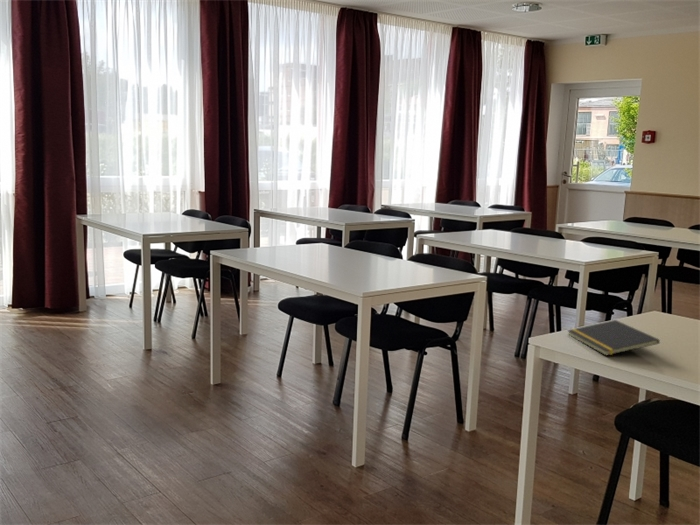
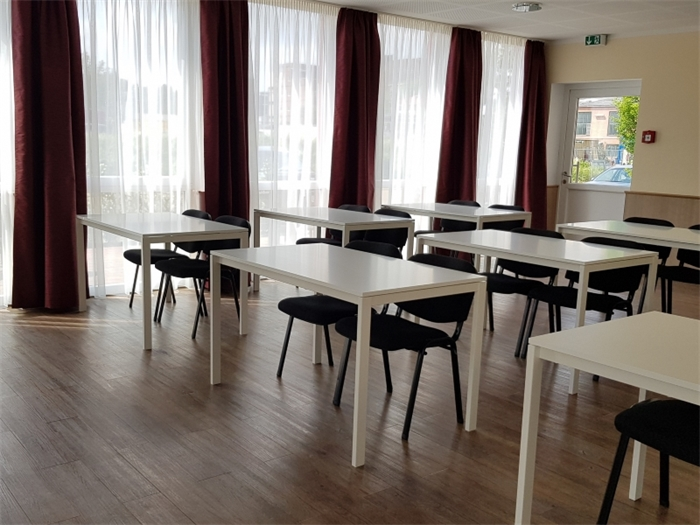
- notepad [566,319,661,357]
